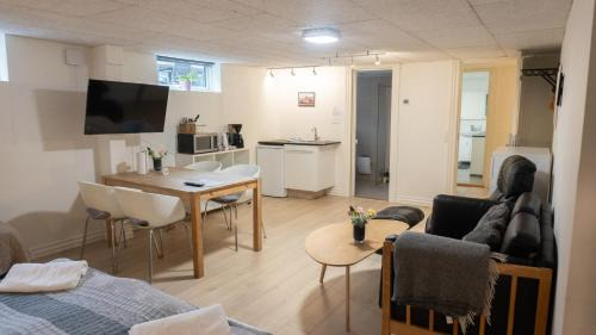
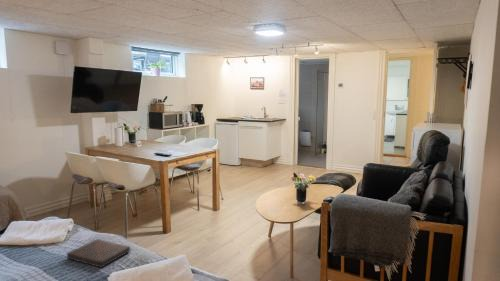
+ book [66,238,131,269]
